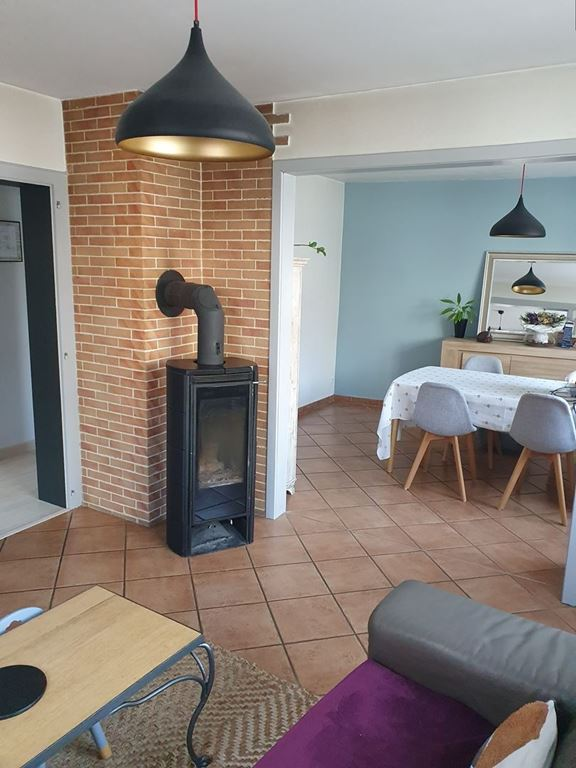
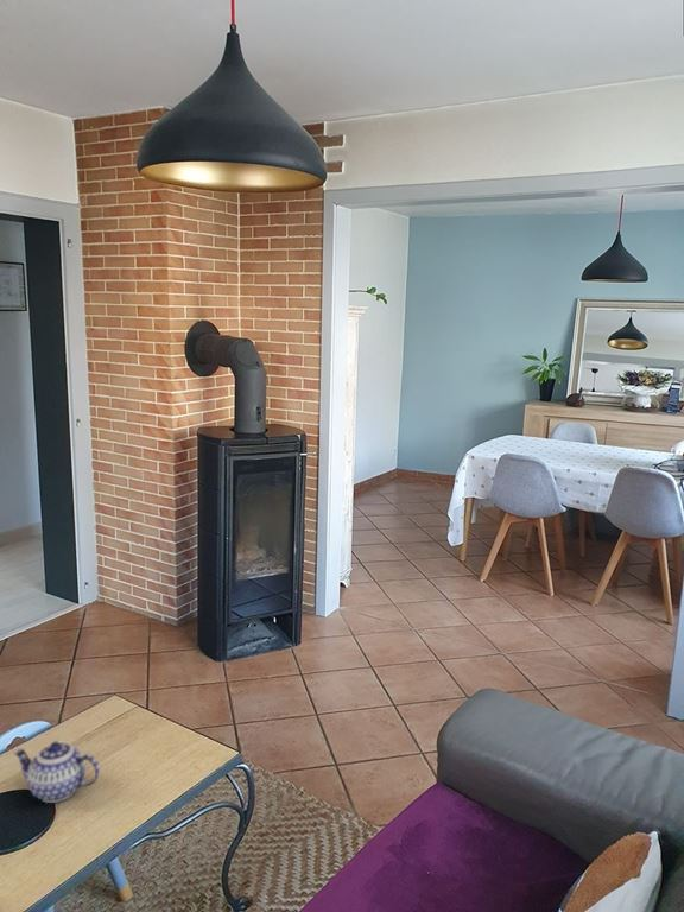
+ teapot [12,741,101,804]
